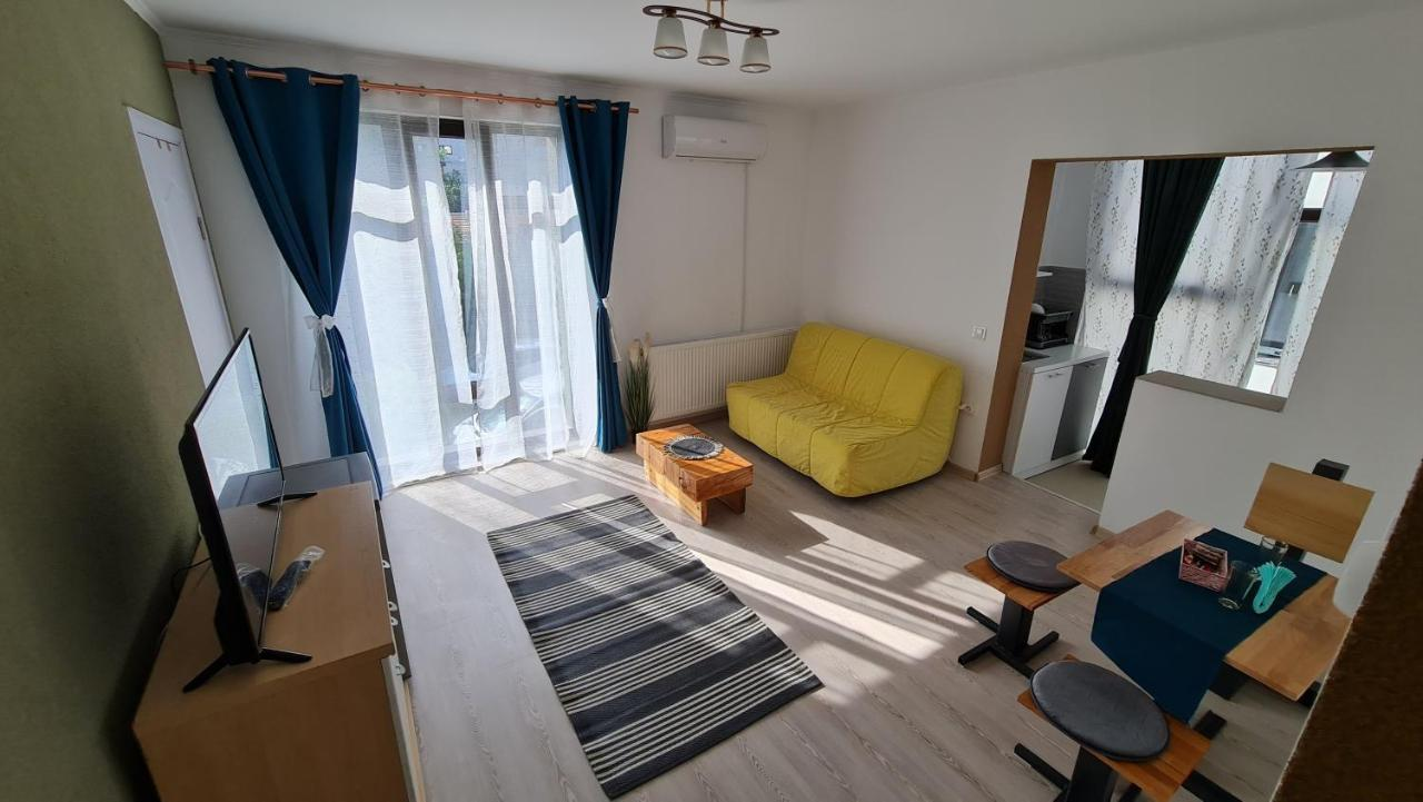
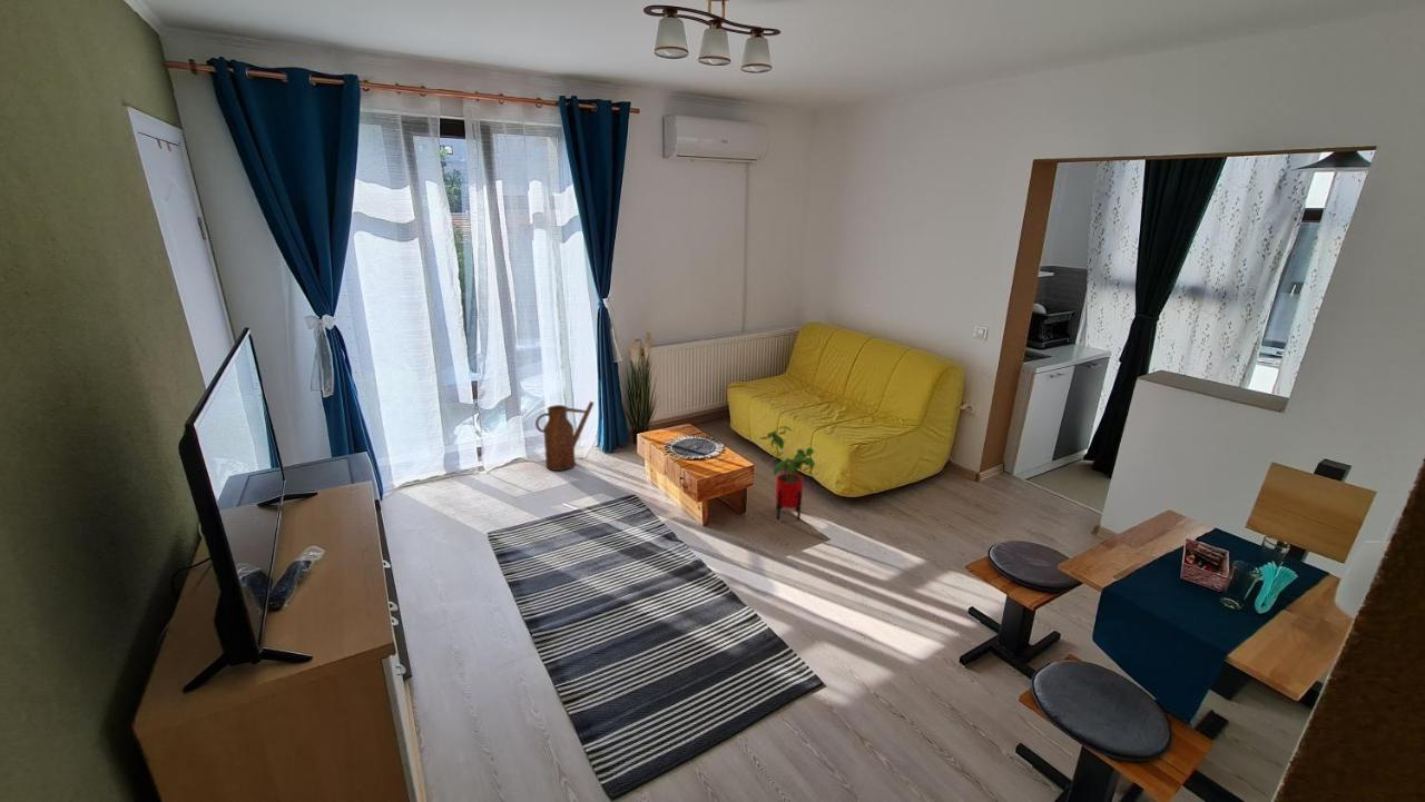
+ house plant [759,425,816,522]
+ watering can [534,400,596,472]
